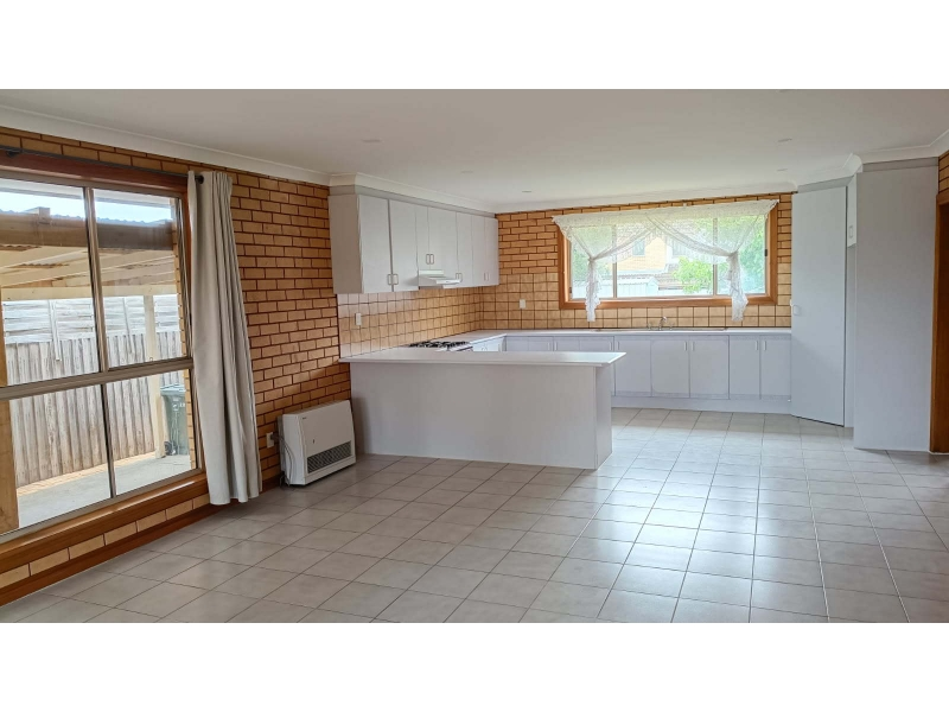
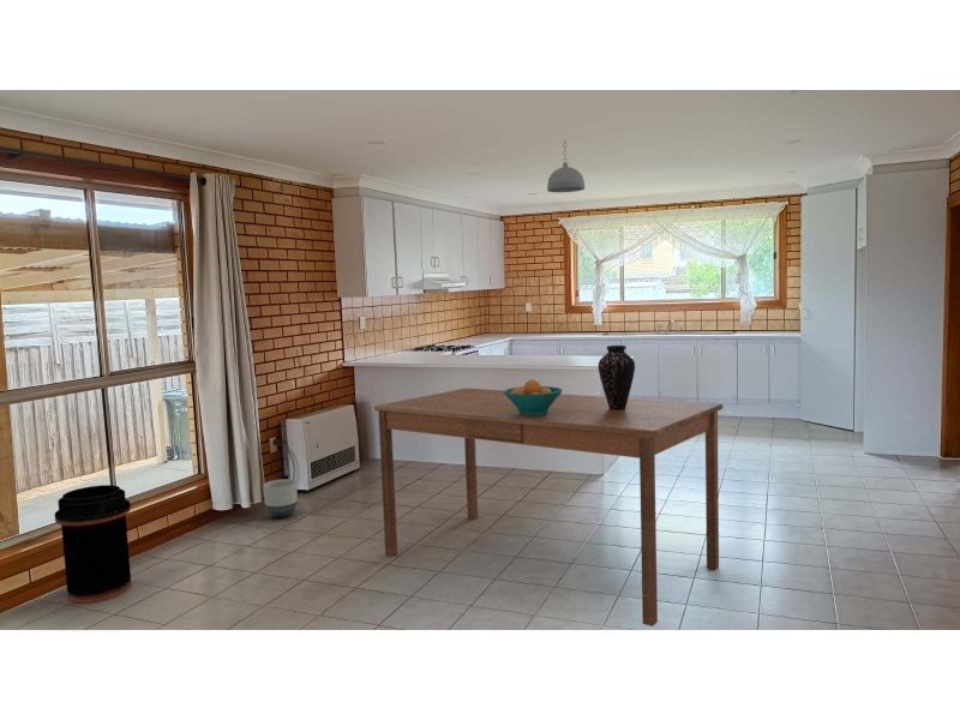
+ dining table [373,388,724,628]
+ fruit bowl [503,378,564,415]
+ pendant light [546,138,586,193]
+ vase [598,344,636,410]
+ trash can [54,484,132,604]
+ planter [263,478,299,518]
